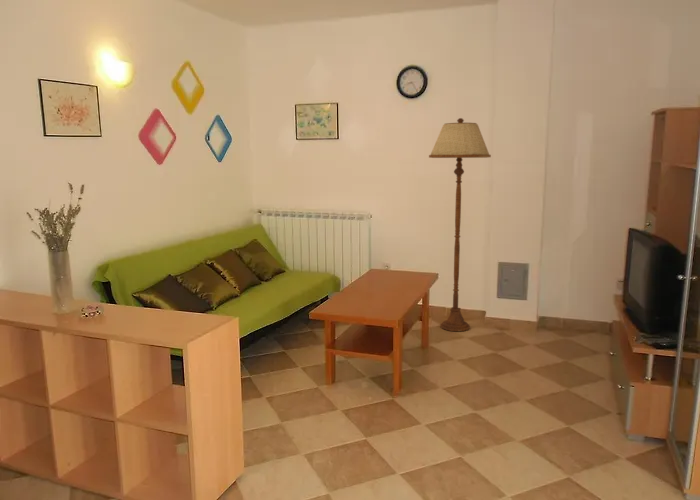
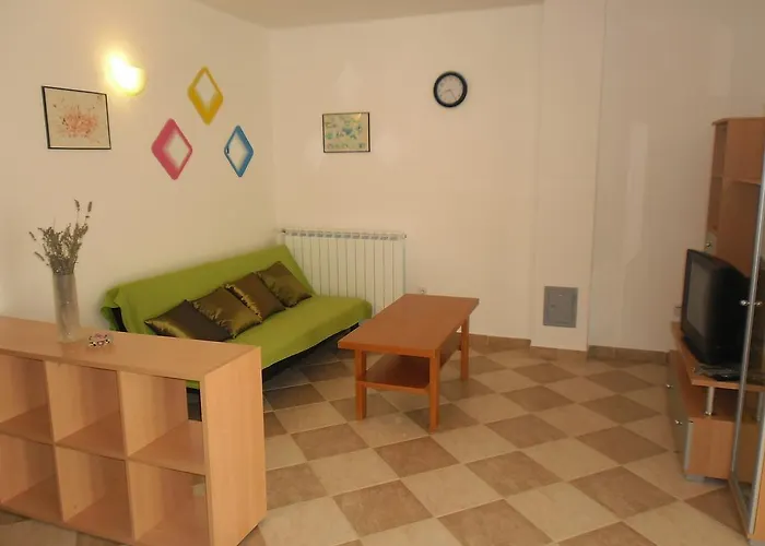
- floor lamp [428,117,492,332]
